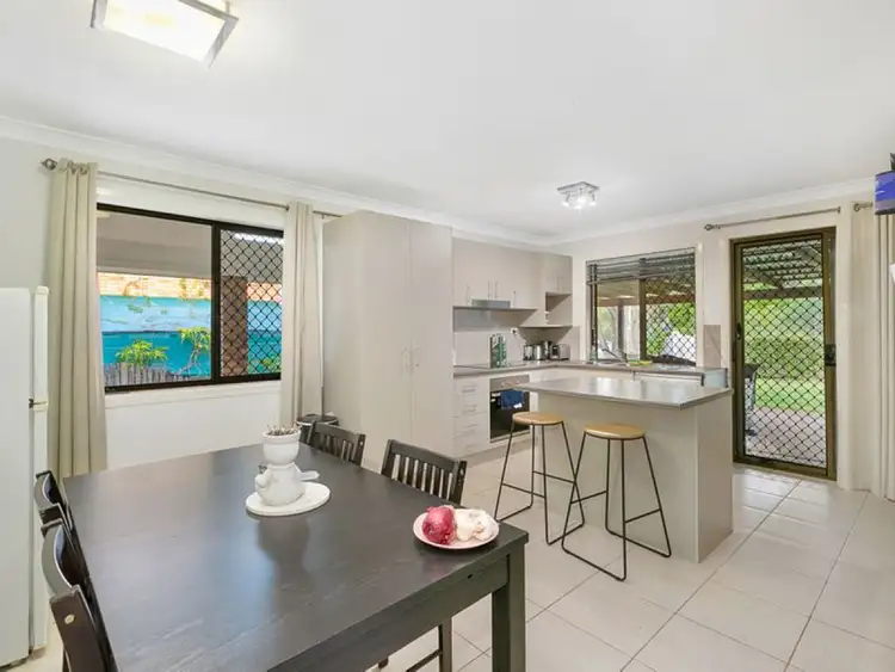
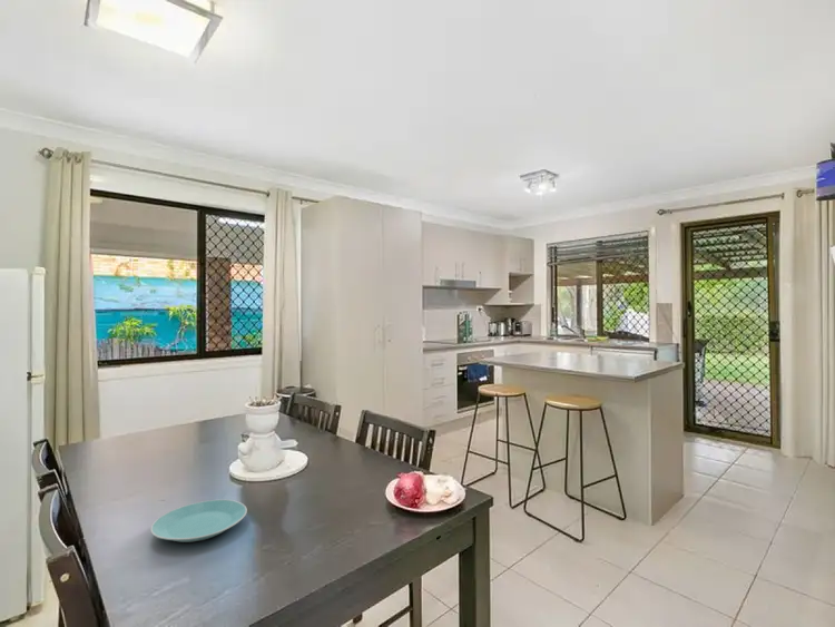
+ plate [149,499,248,543]
